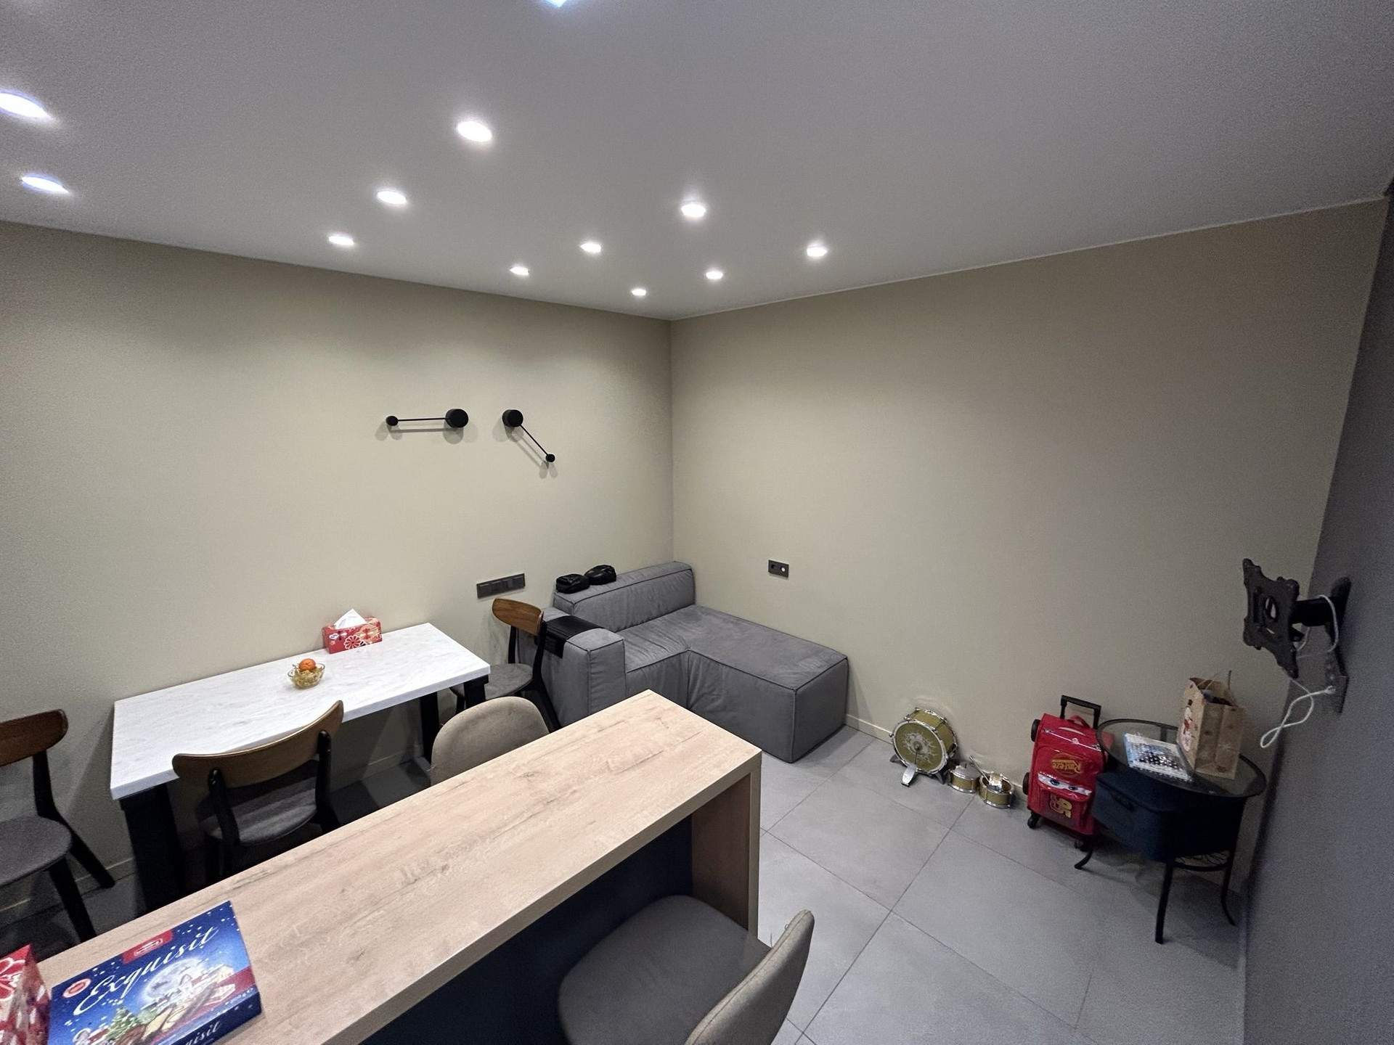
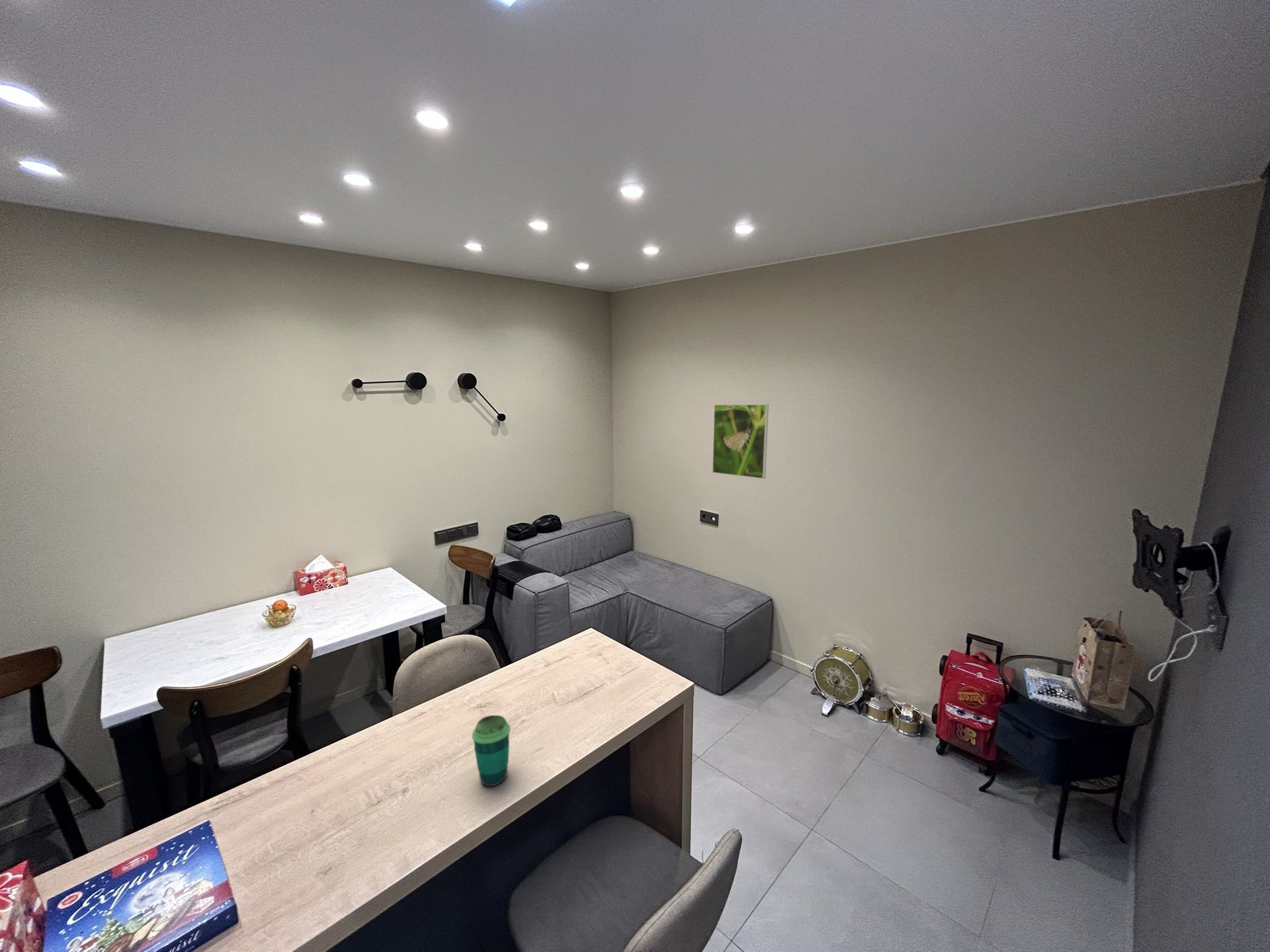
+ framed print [712,404,769,479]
+ cup [471,715,511,787]
